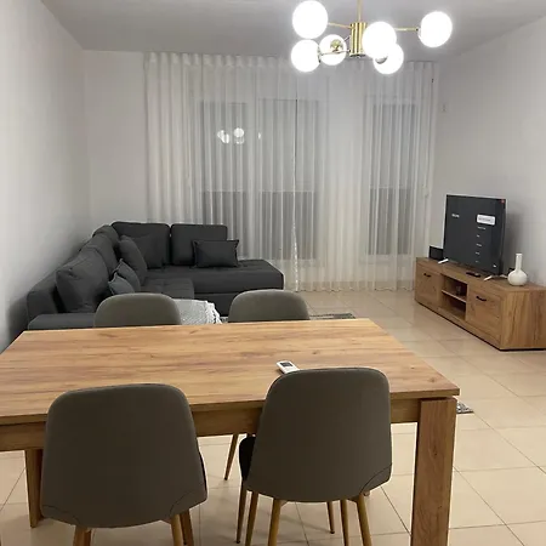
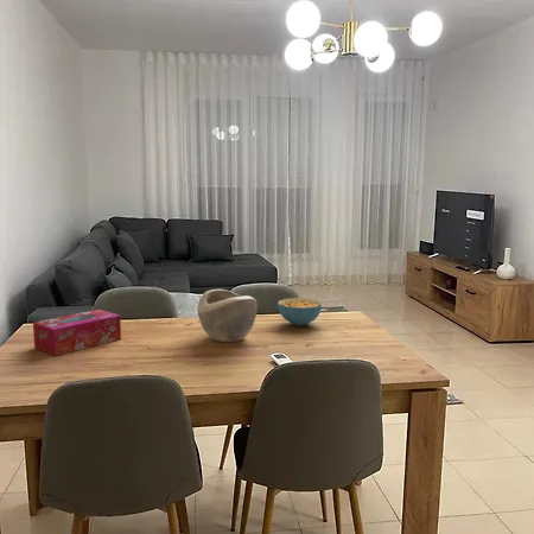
+ tissue box [32,309,122,357]
+ cereal bowl [276,297,323,326]
+ decorative bowl [197,288,259,343]
